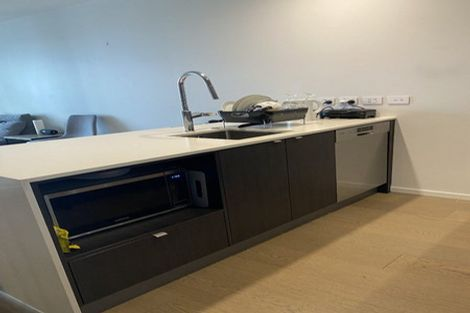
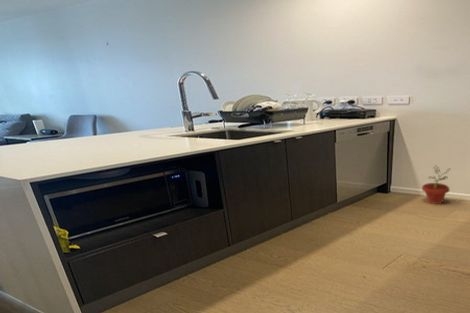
+ potted plant [421,164,452,205]
